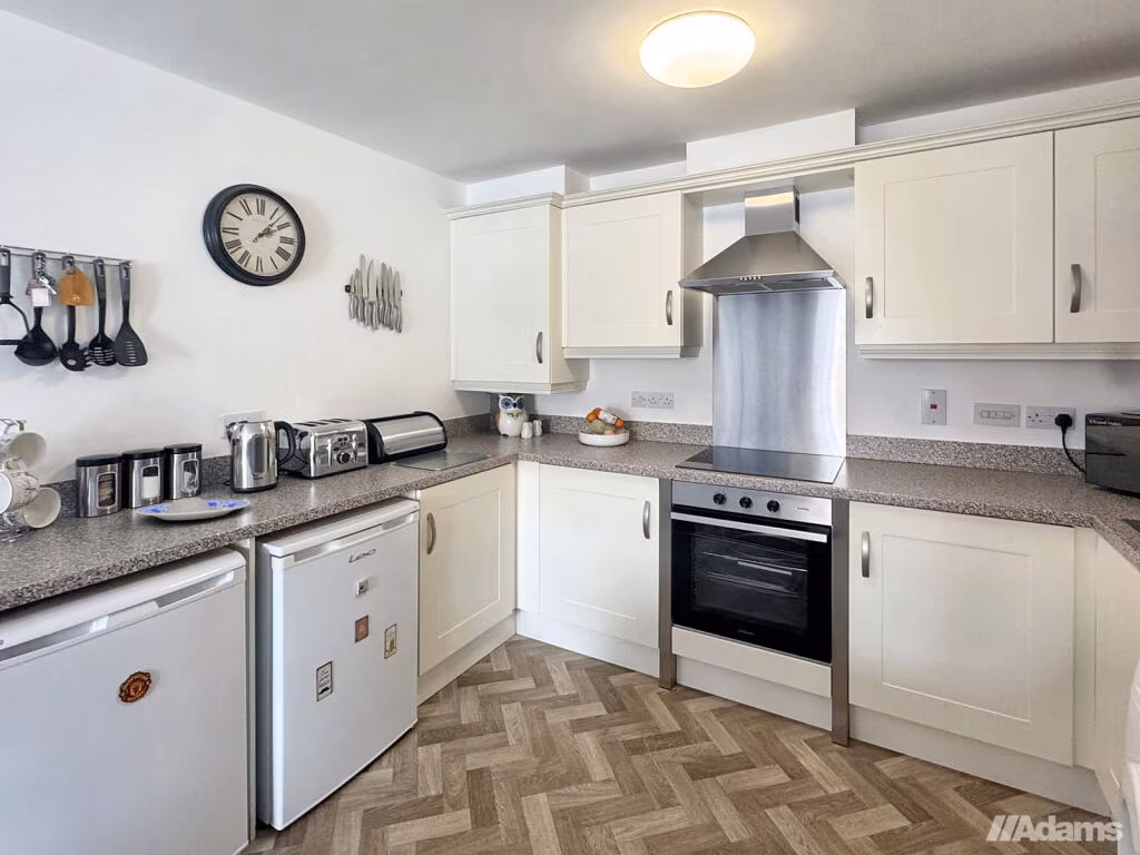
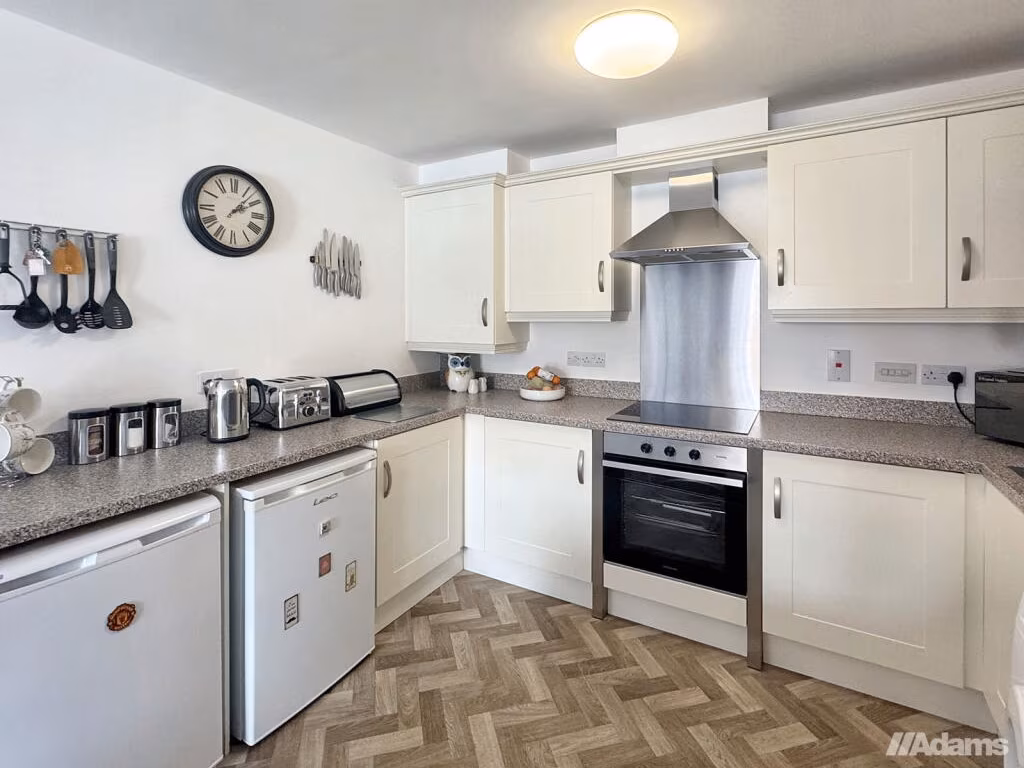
- plate [135,497,250,521]
